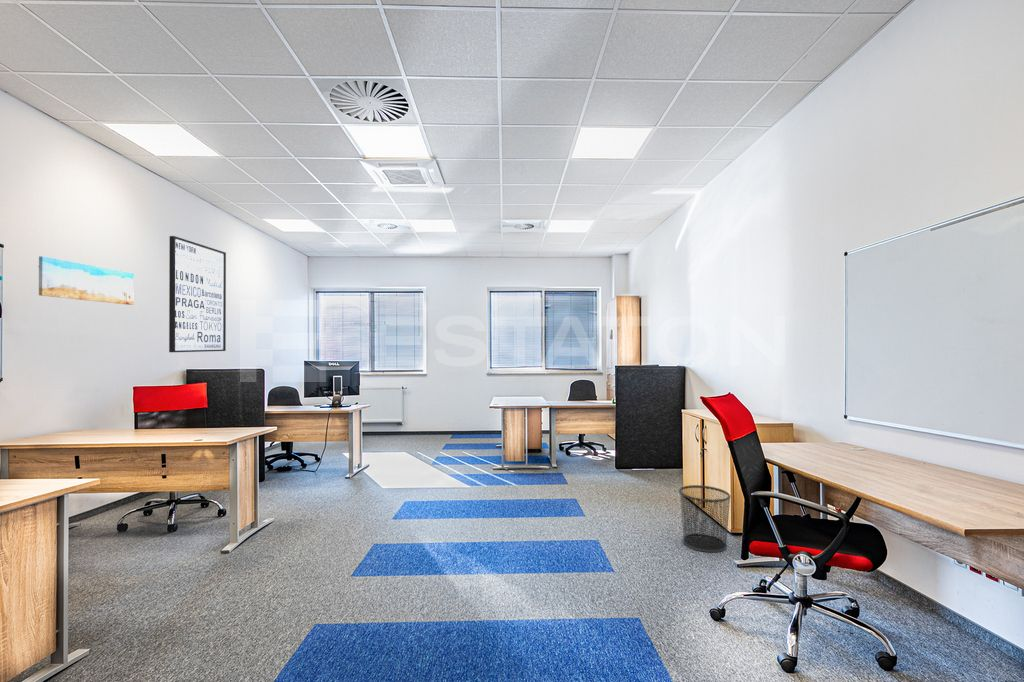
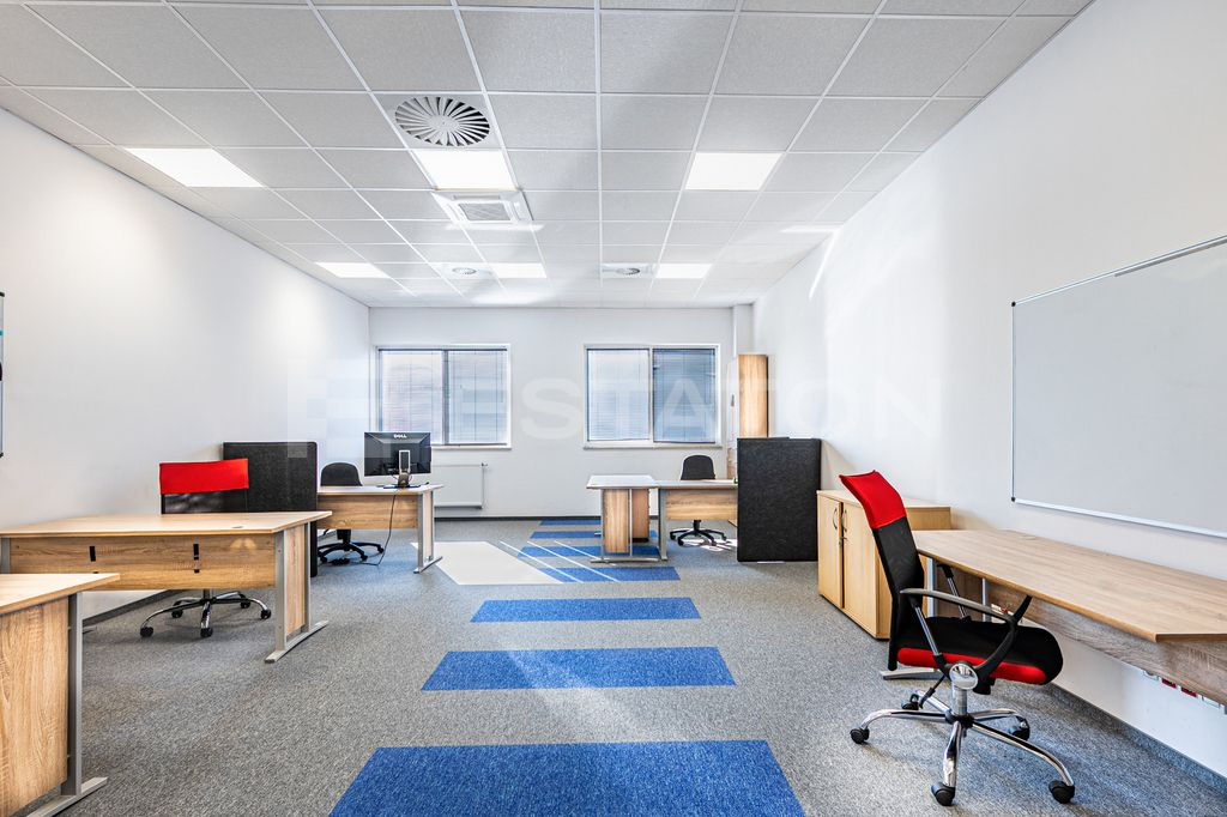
- wall art [168,235,227,353]
- wall art [37,255,135,306]
- waste bin [678,484,732,554]
